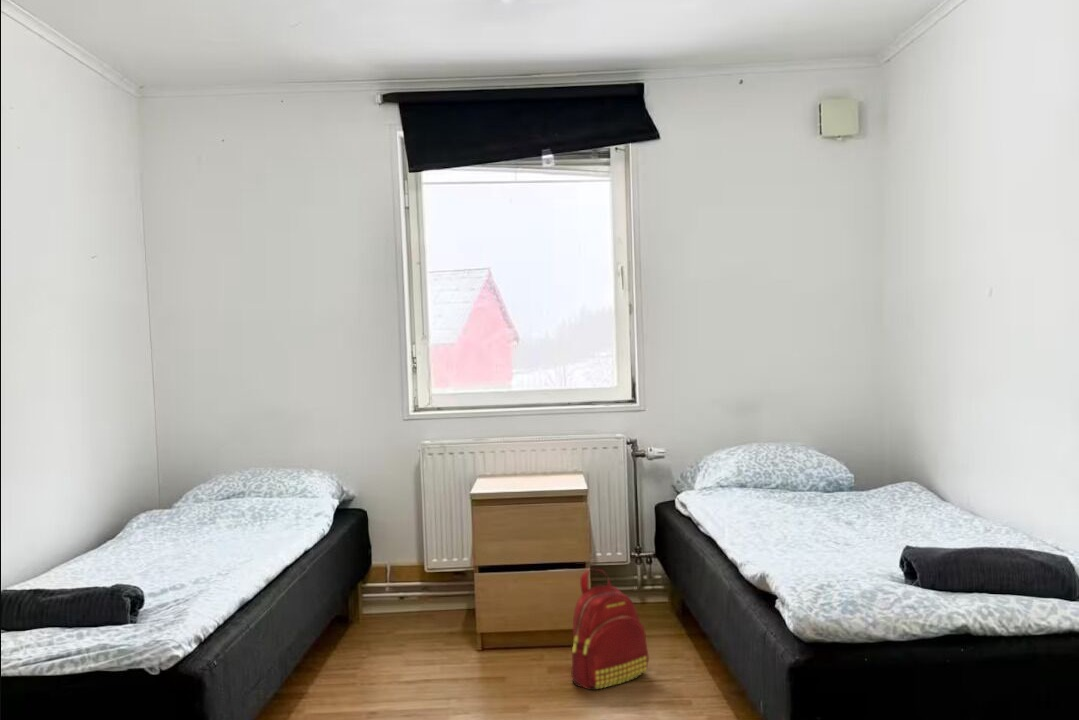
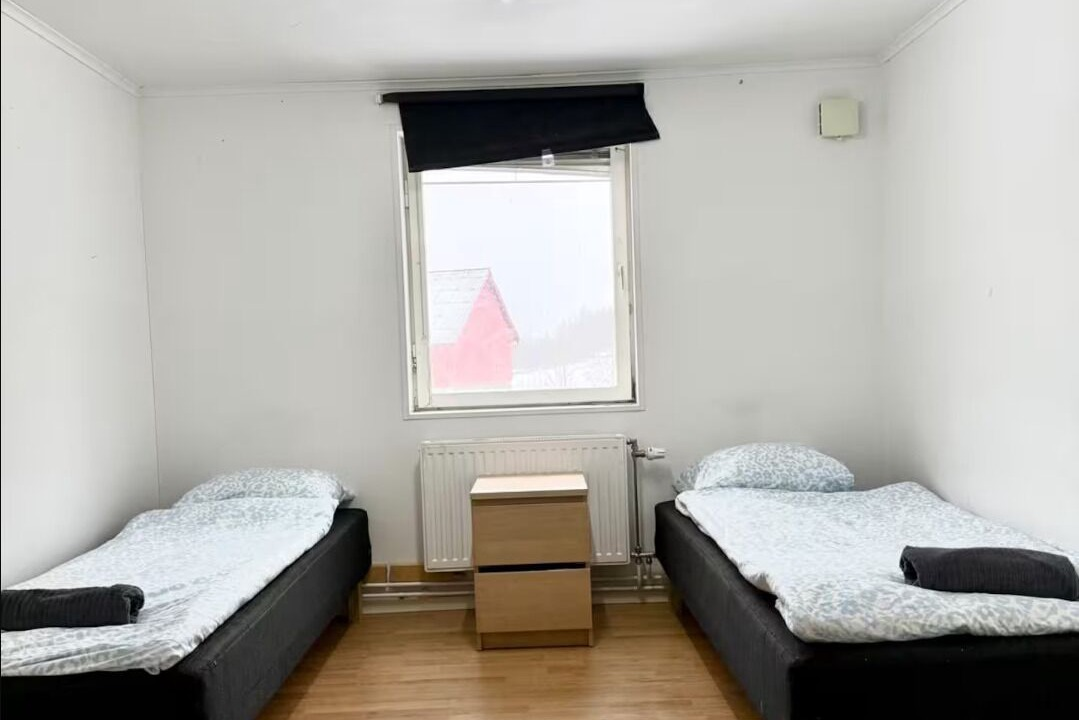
- backpack [570,568,650,691]
